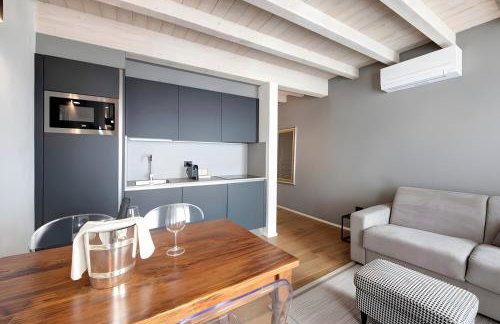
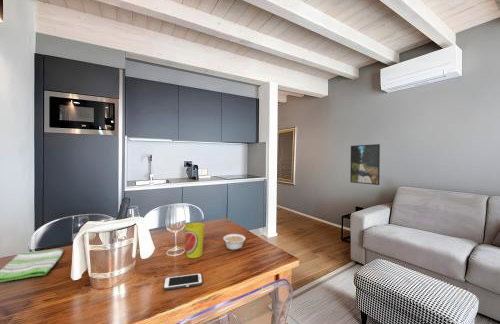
+ legume [222,233,247,251]
+ cup [184,222,205,259]
+ dish towel [0,248,64,283]
+ cell phone [162,272,204,291]
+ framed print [349,143,381,186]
